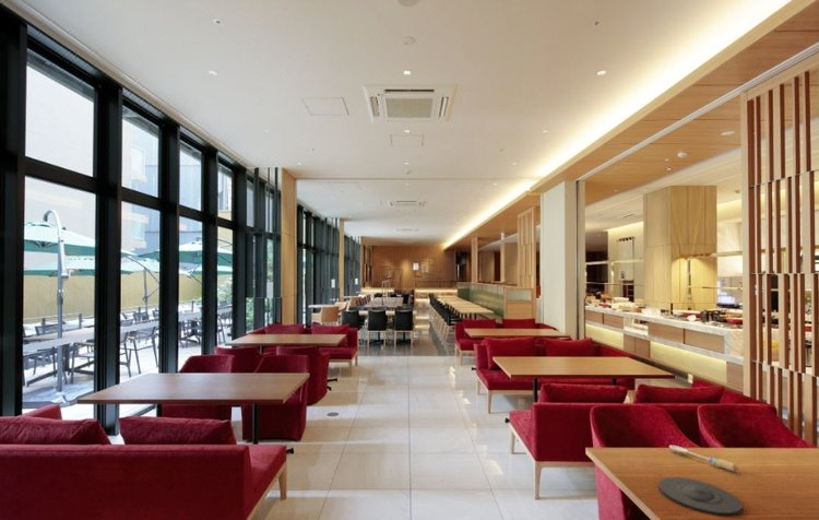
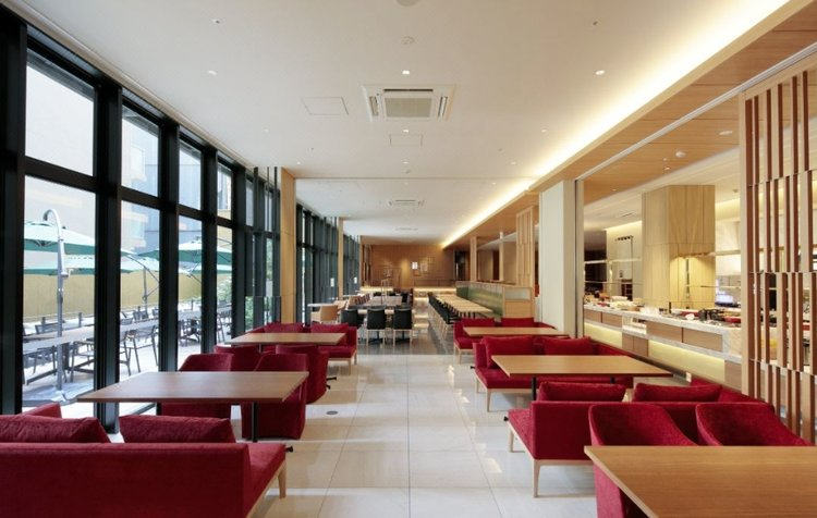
- spoon [668,445,739,473]
- plate [657,476,743,517]
